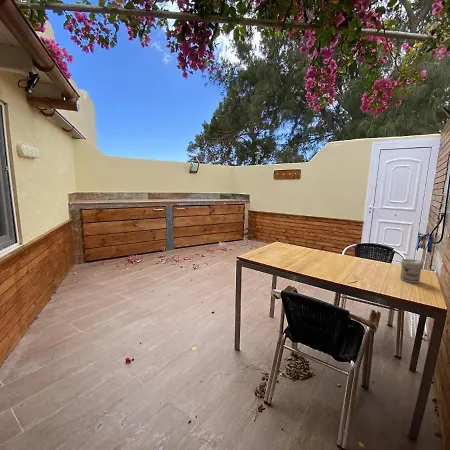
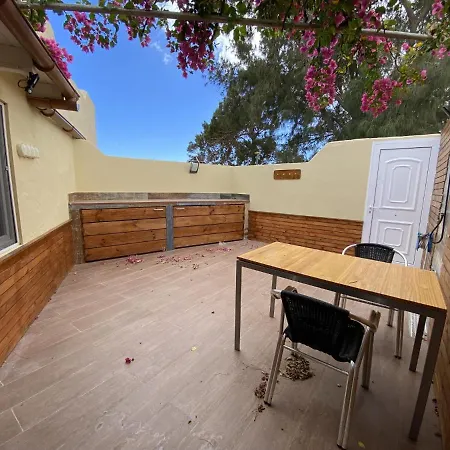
- jar [399,258,424,284]
